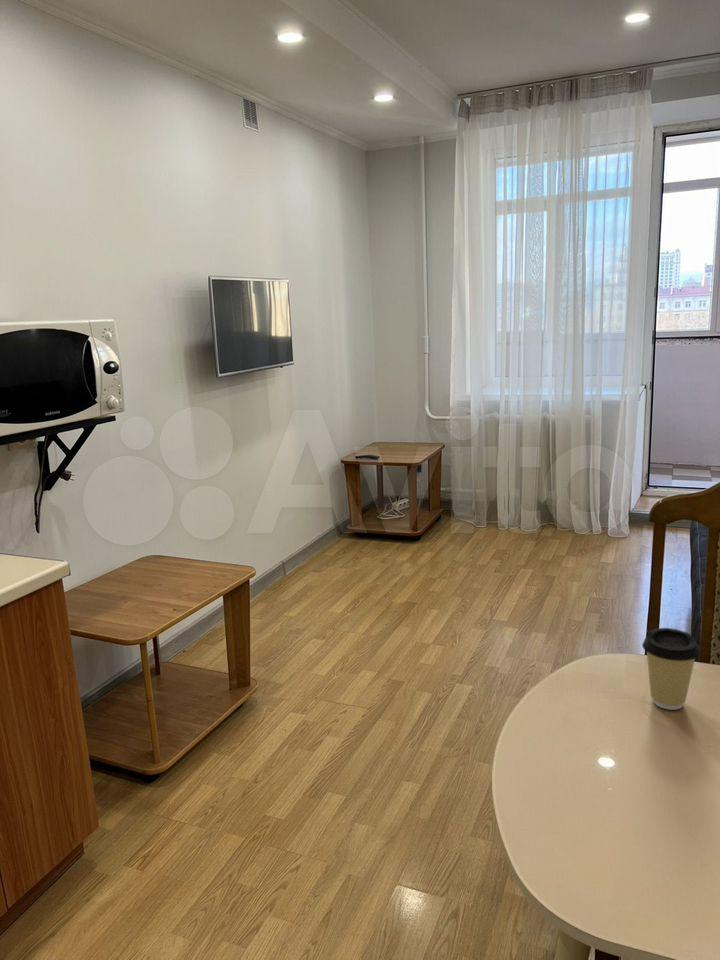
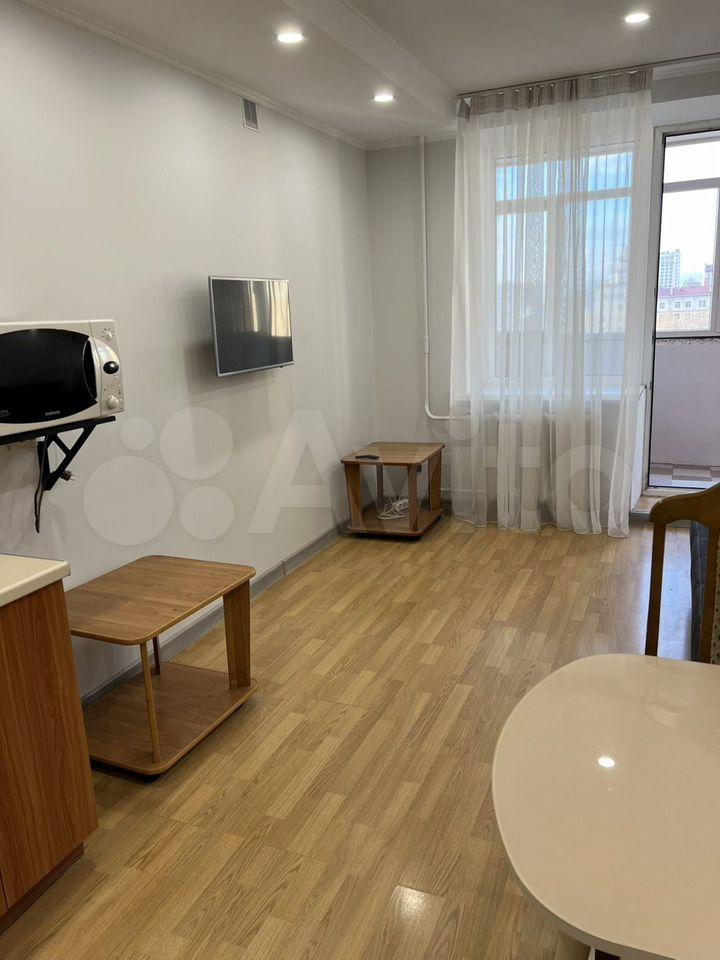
- coffee cup [641,627,701,711]
